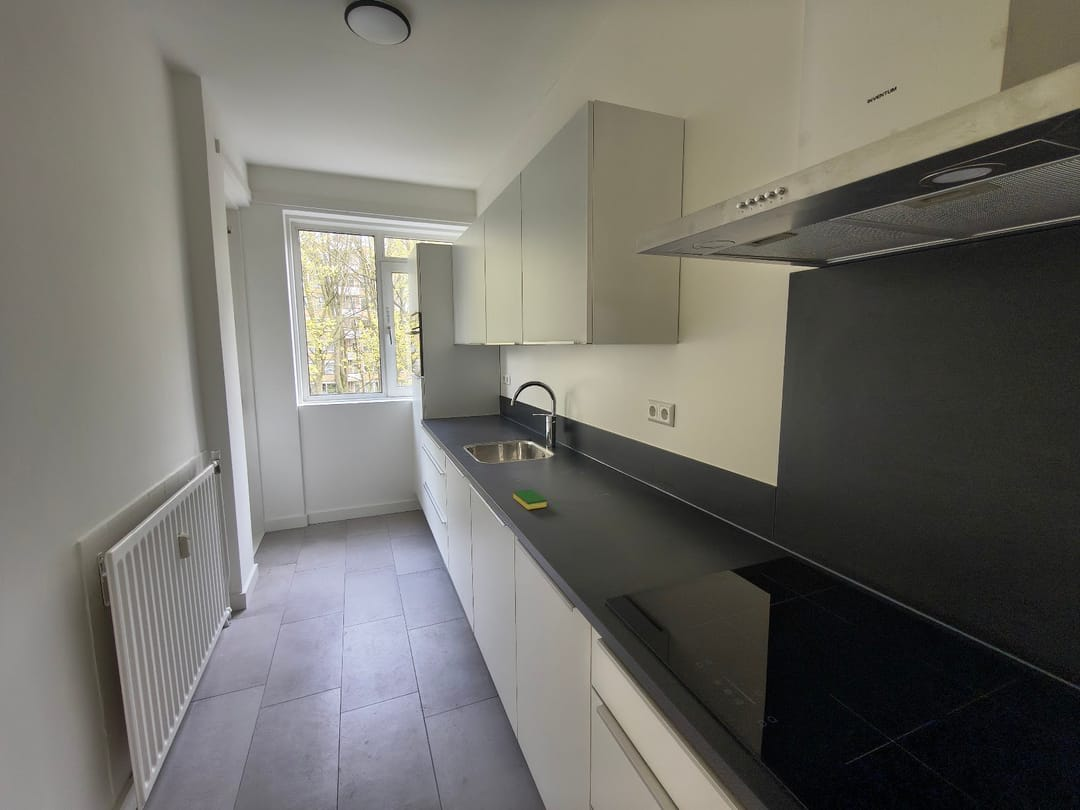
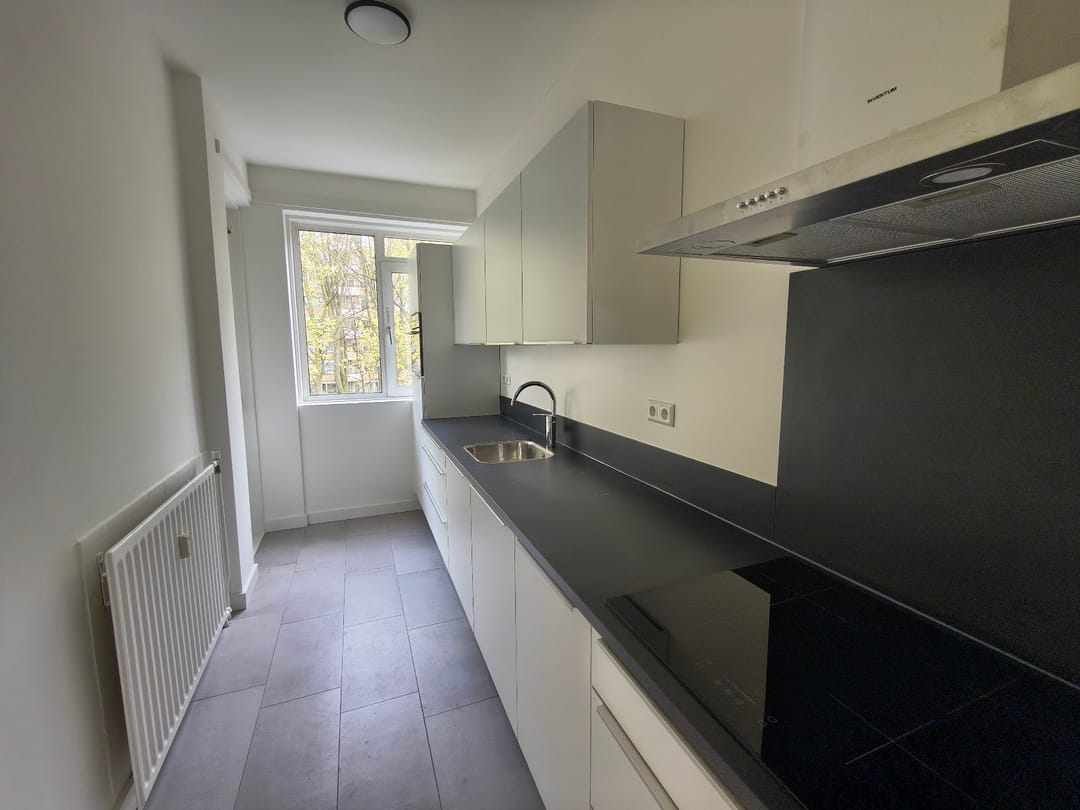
- dish sponge [512,488,548,510]
